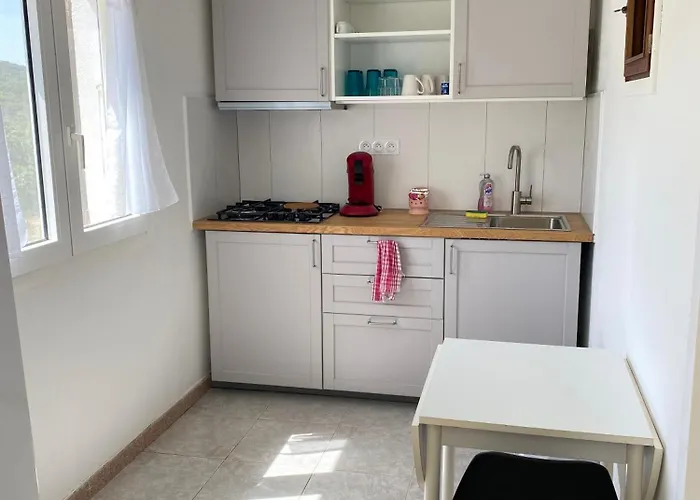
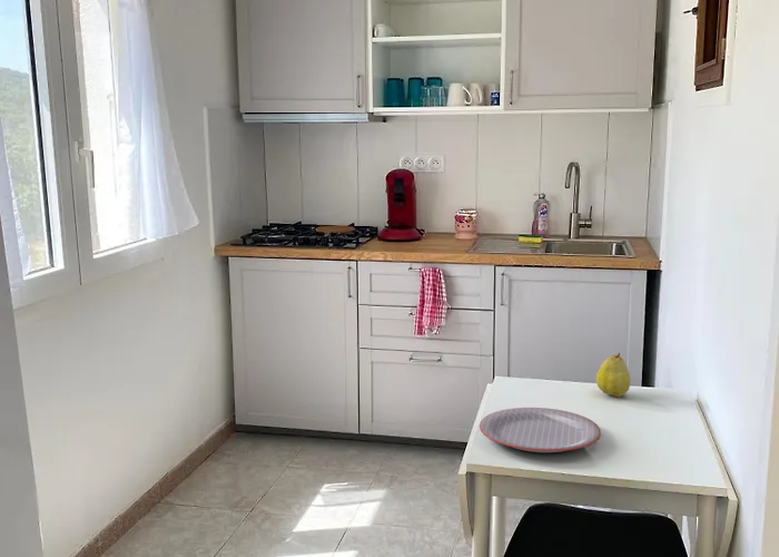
+ plate [479,407,602,453]
+ fruit [595,352,632,398]
